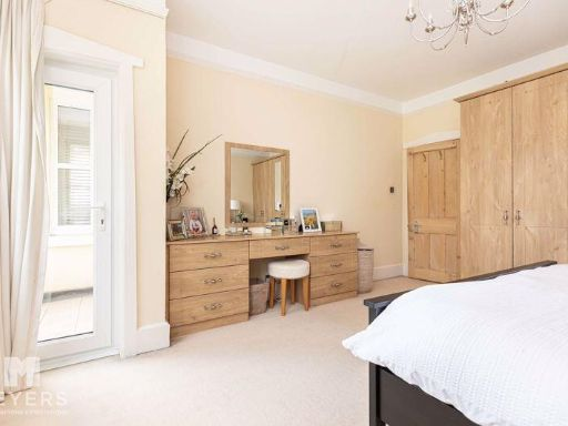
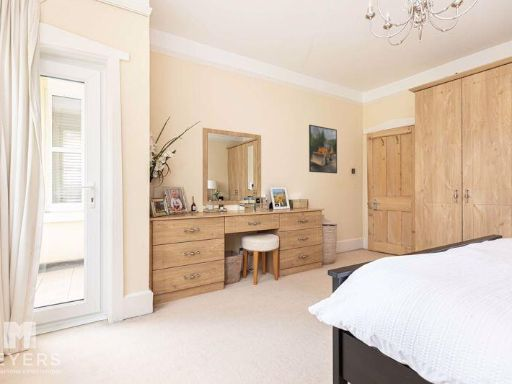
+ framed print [308,124,338,174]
